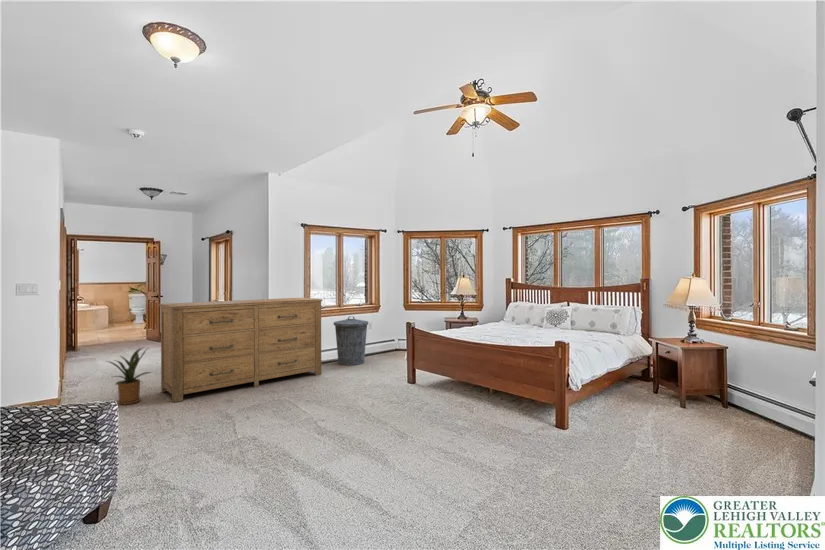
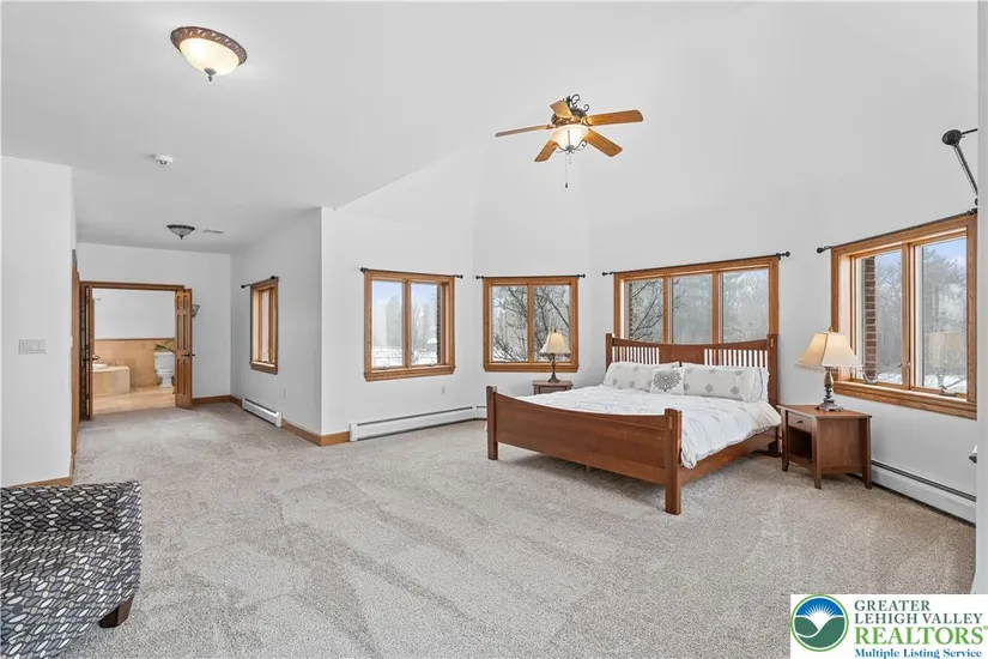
- house plant [106,346,152,406]
- trash can [333,315,369,366]
- dresser [158,297,324,403]
